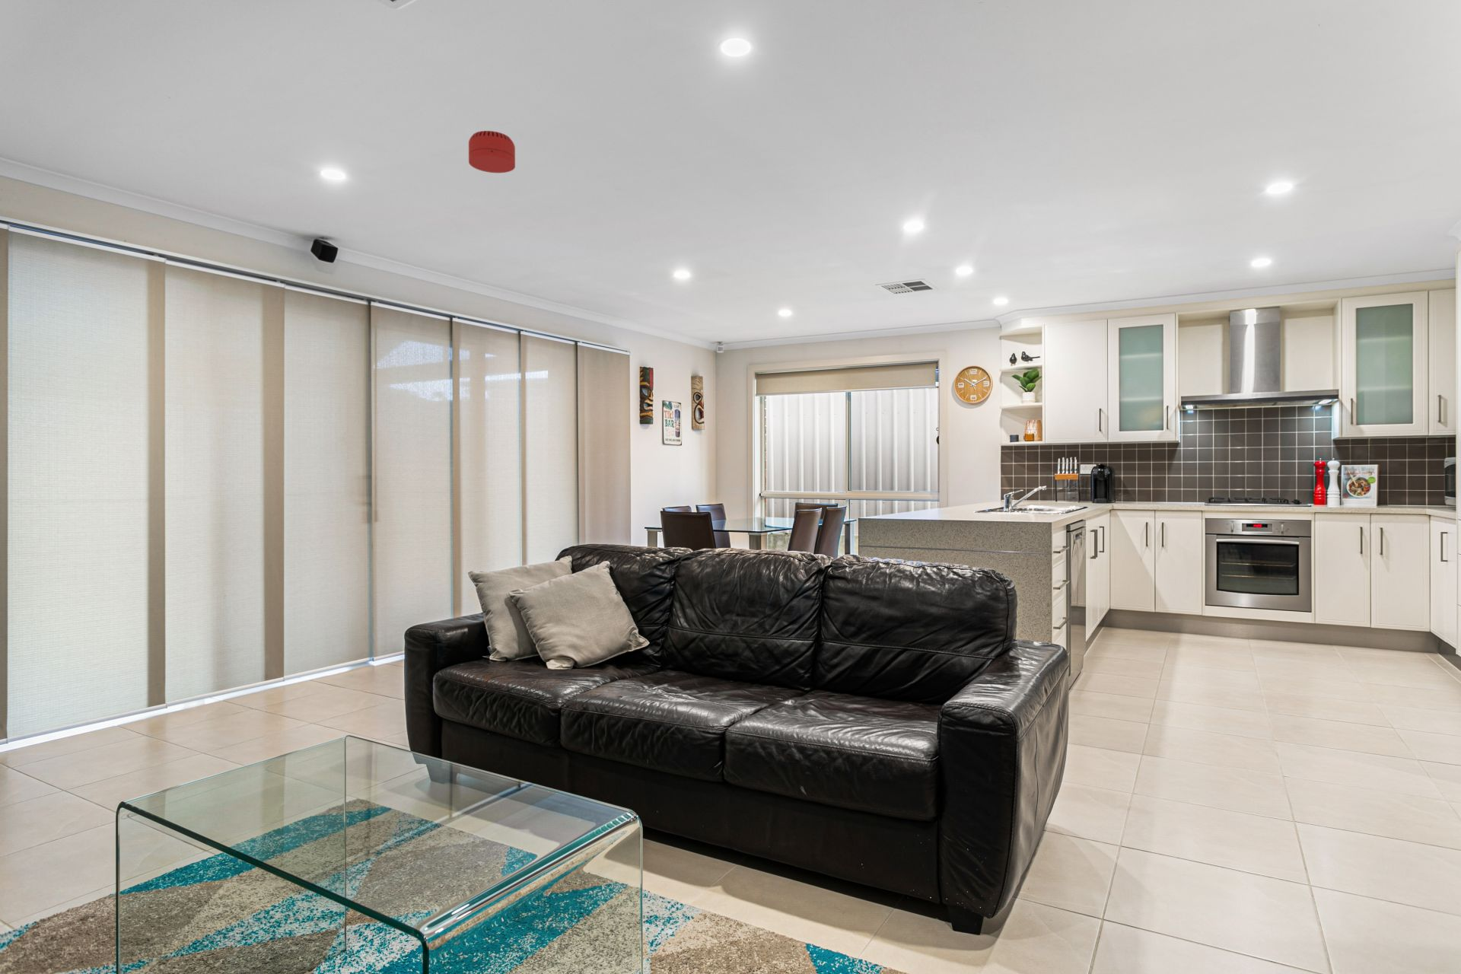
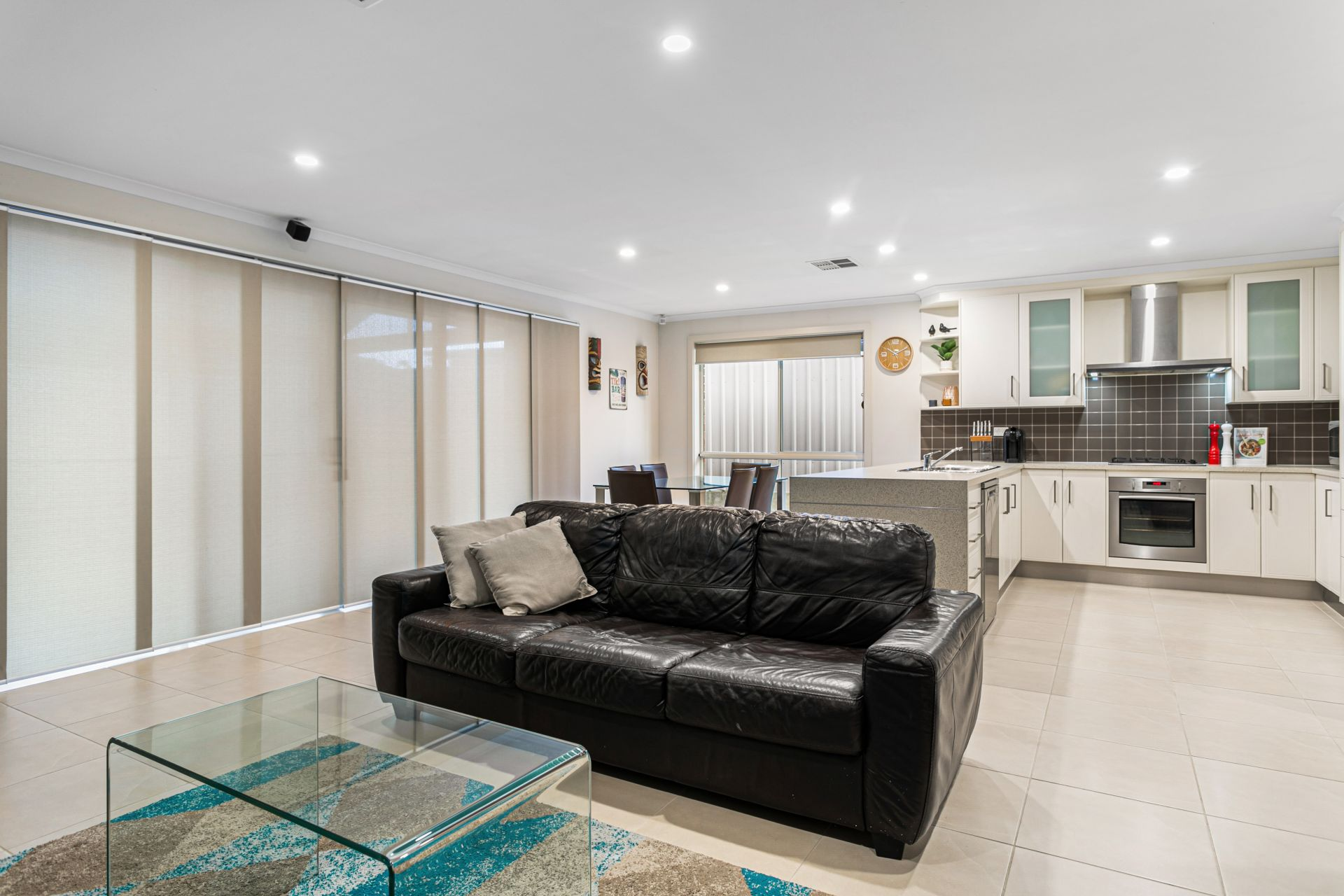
- smoke detector [467,130,516,174]
